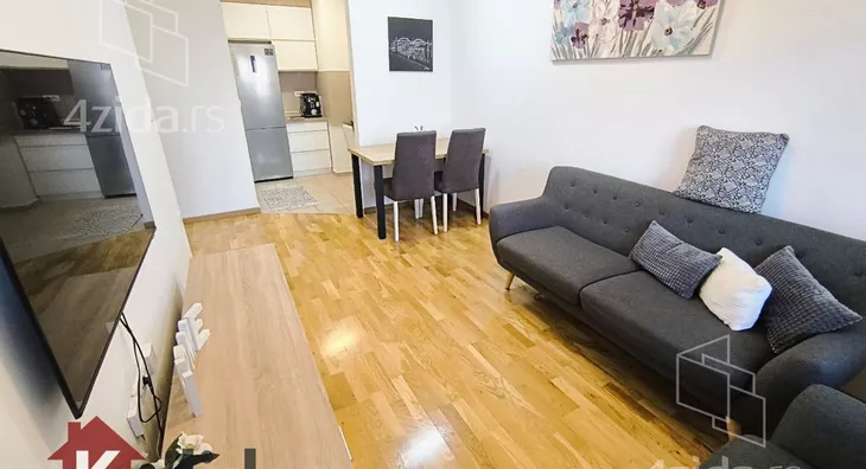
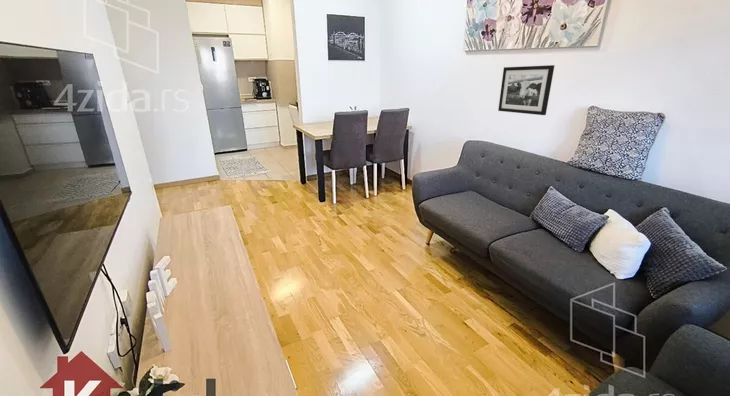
+ picture frame [497,64,556,116]
